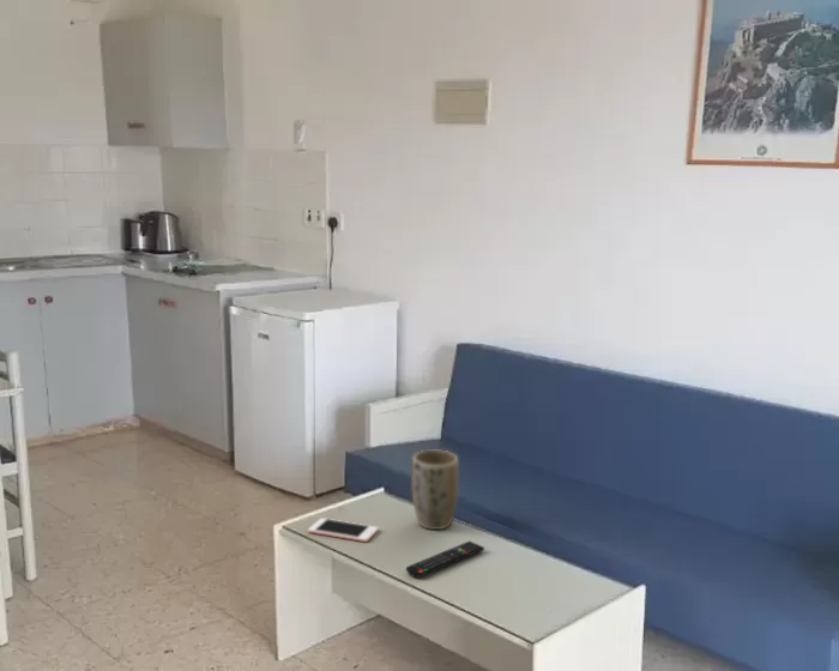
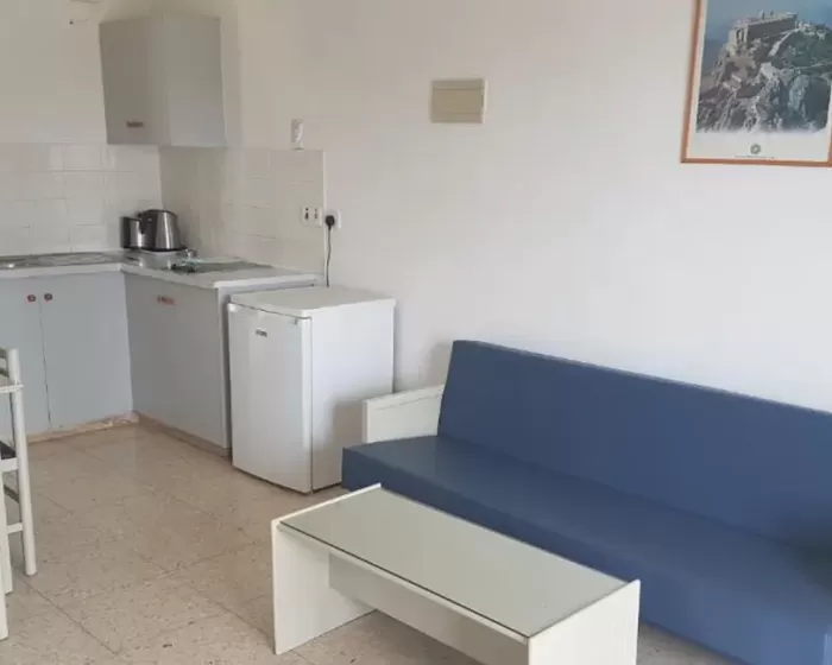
- plant pot [411,449,460,531]
- remote control [405,540,485,579]
- cell phone [307,516,380,543]
